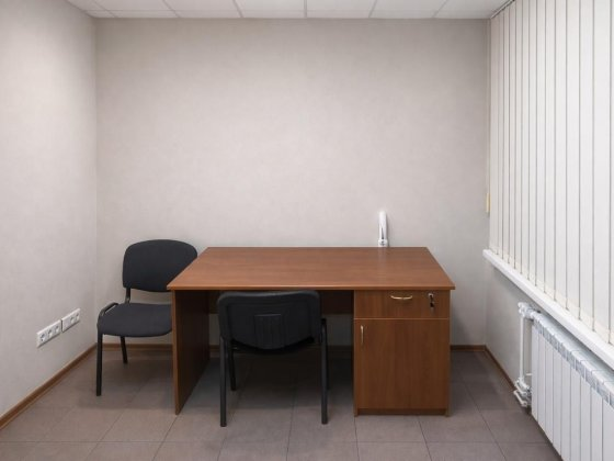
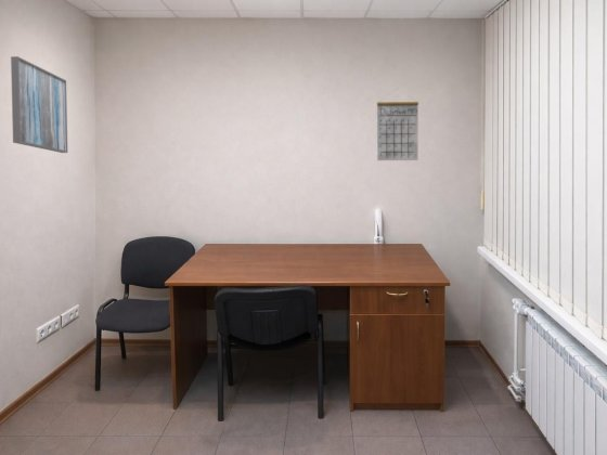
+ calendar [376,88,419,161]
+ wall art [10,55,68,154]
